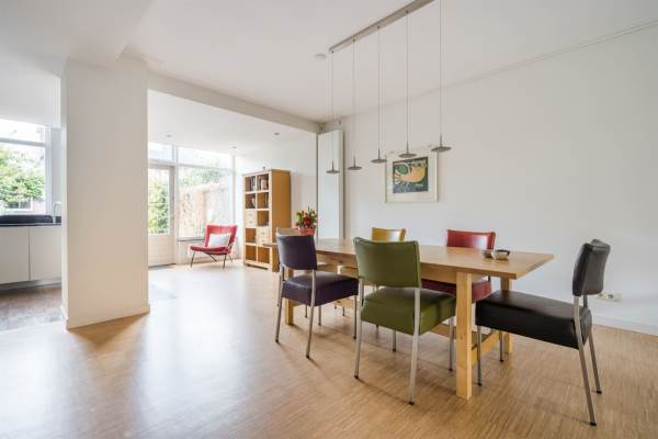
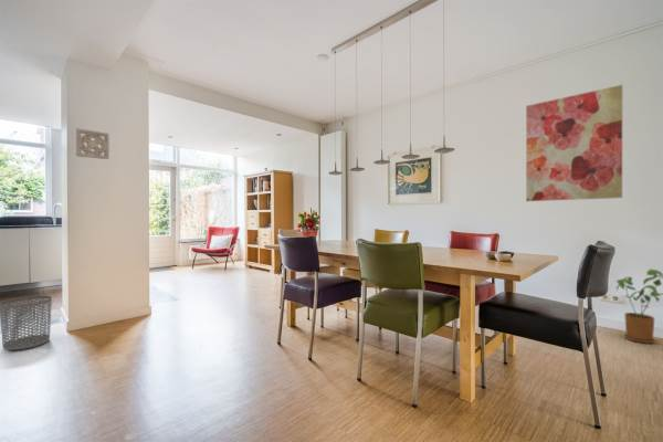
+ waste bin [0,295,53,351]
+ wall ornament [75,127,110,160]
+ house plant [615,269,663,345]
+ wall art [525,84,623,202]
